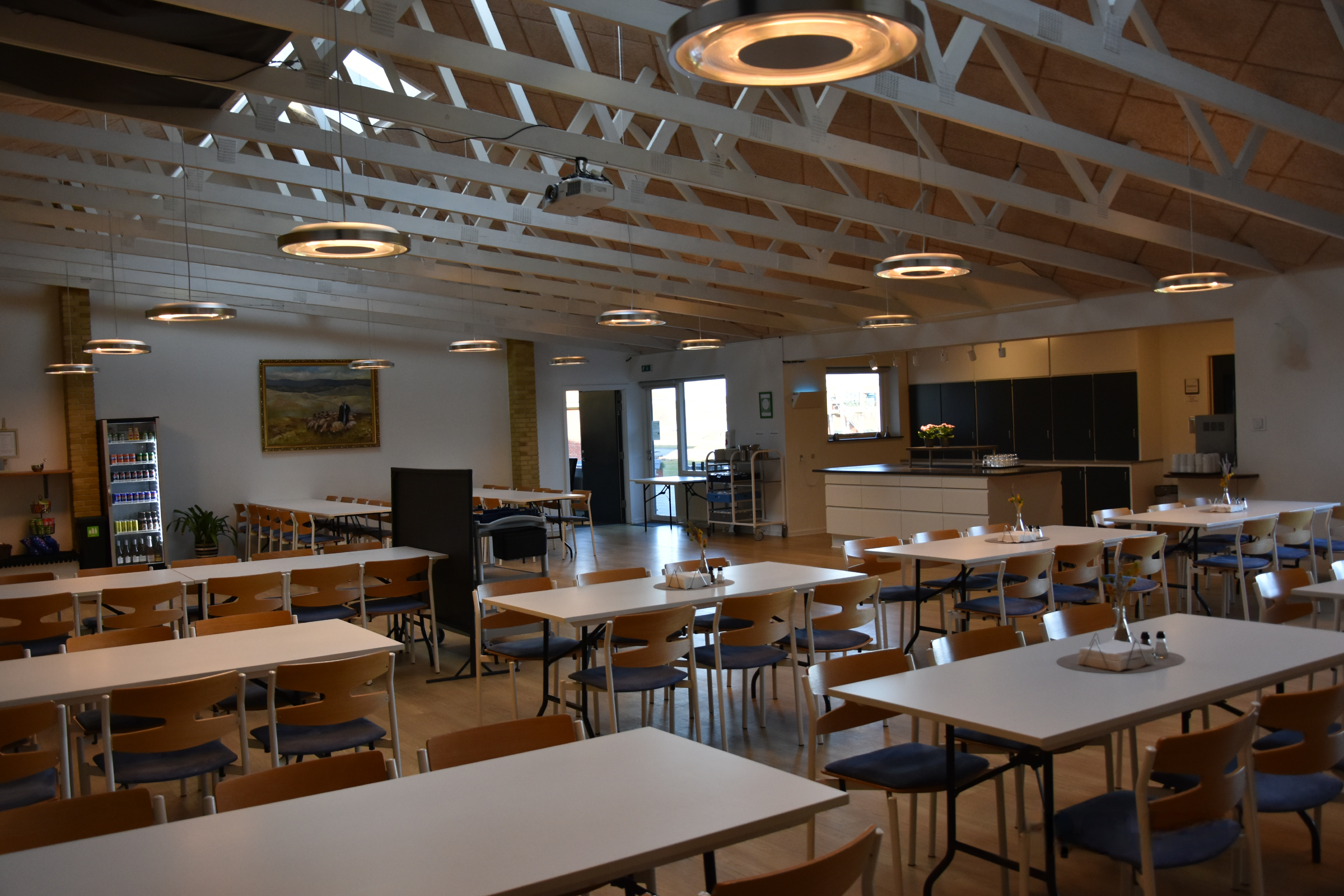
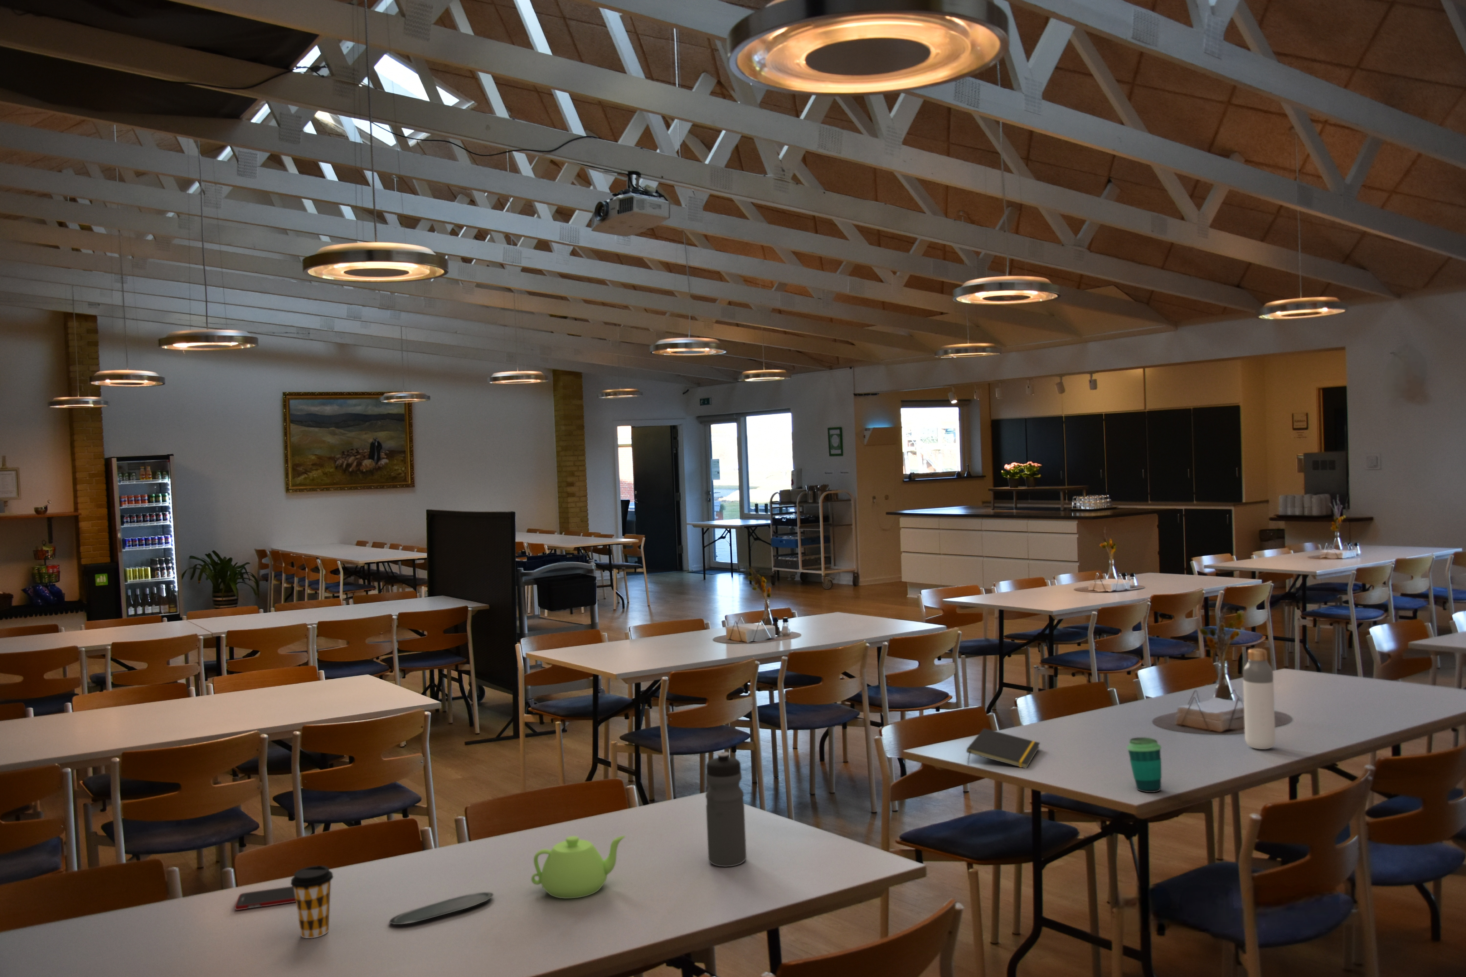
+ cup [1127,737,1162,793]
+ water bottle [705,751,747,867]
+ teapot [531,835,626,898]
+ notepad [966,728,1041,769]
+ oval tray [388,892,494,925]
+ bottle [1242,648,1275,750]
+ cell phone [235,885,296,910]
+ coffee cup [290,866,334,939]
